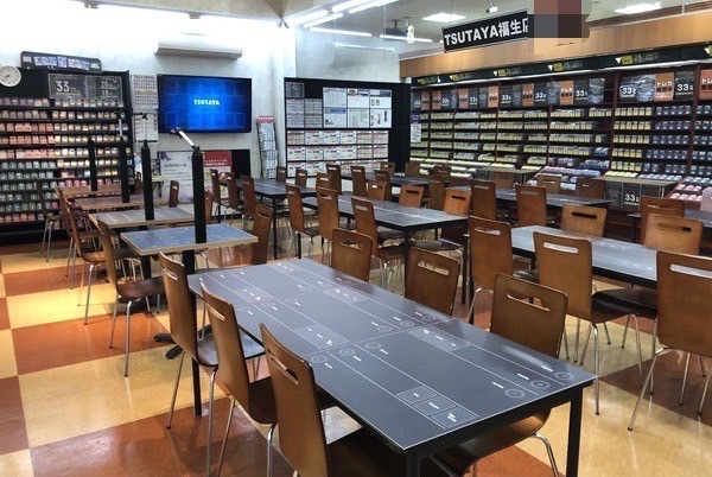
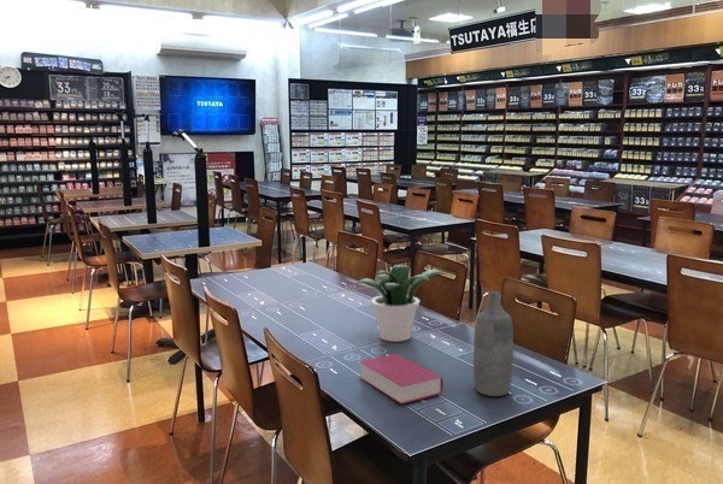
+ bottle [472,290,515,397]
+ book [358,353,445,405]
+ potted plant [354,264,449,343]
